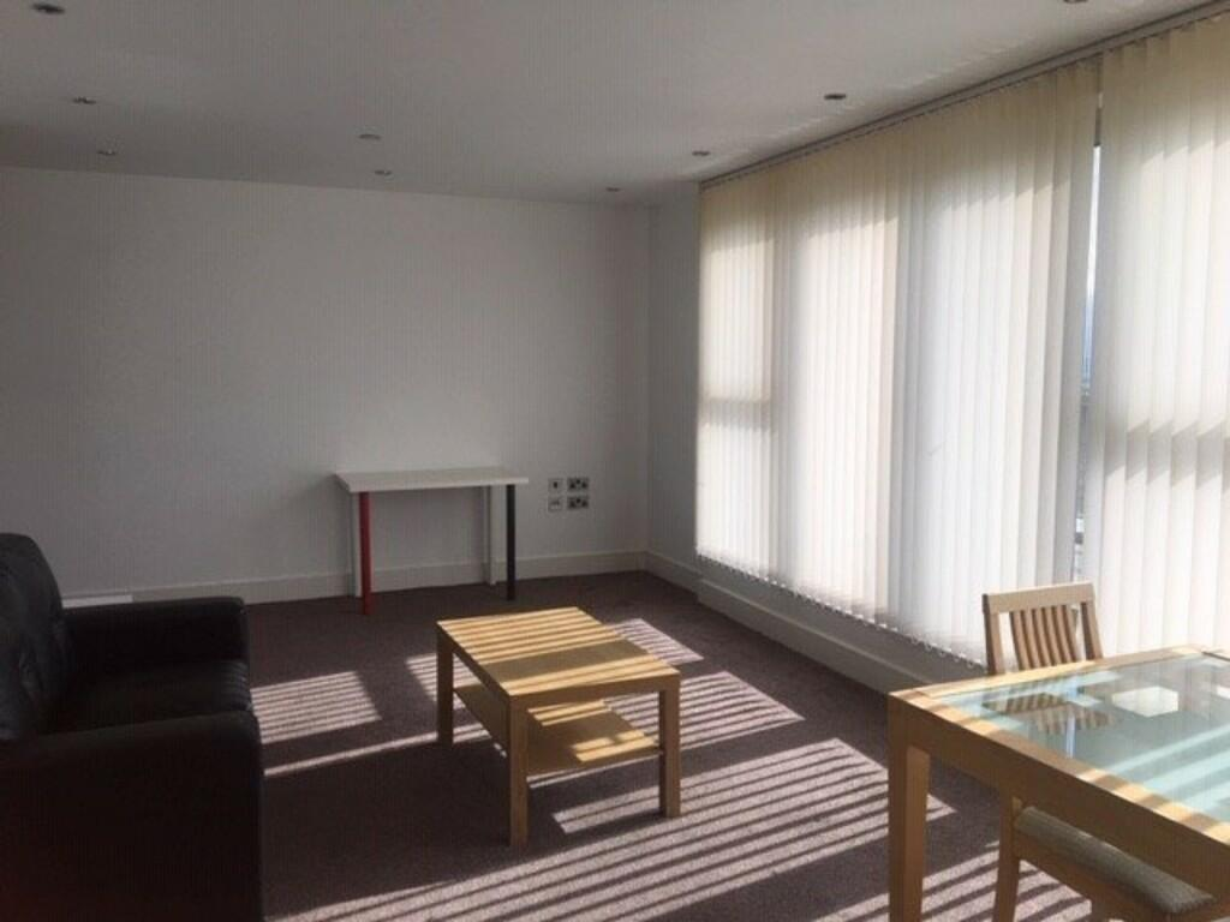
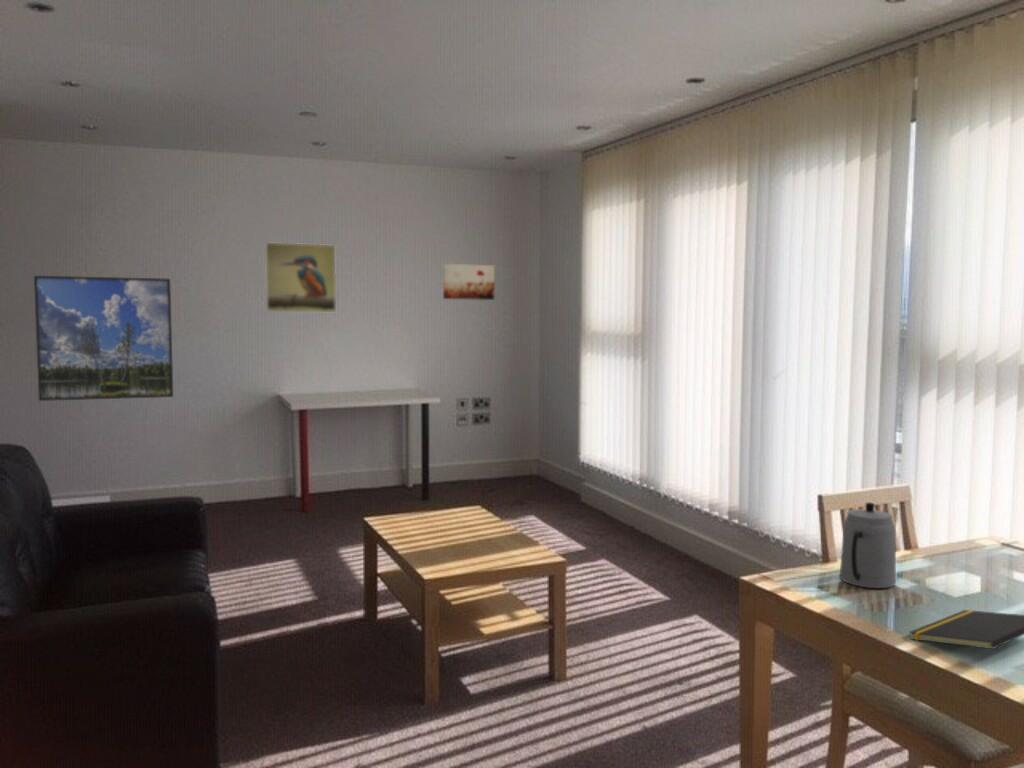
+ notepad [907,609,1024,650]
+ wall art [442,263,495,301]
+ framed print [264,241,337,313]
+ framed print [33,275,174,402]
+ teapot [839,501,897,589]
